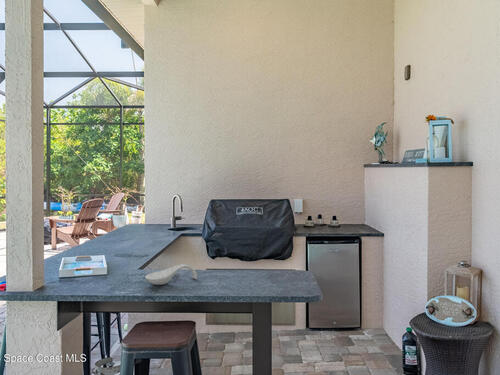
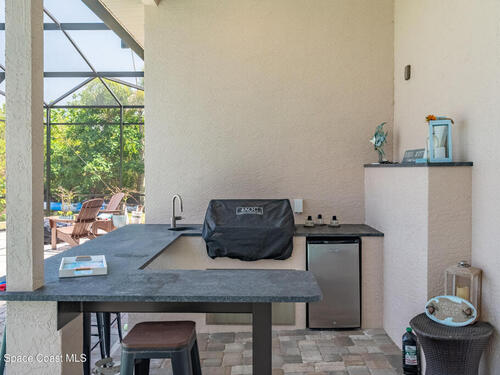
- spoon rest [144,263,198,286]
